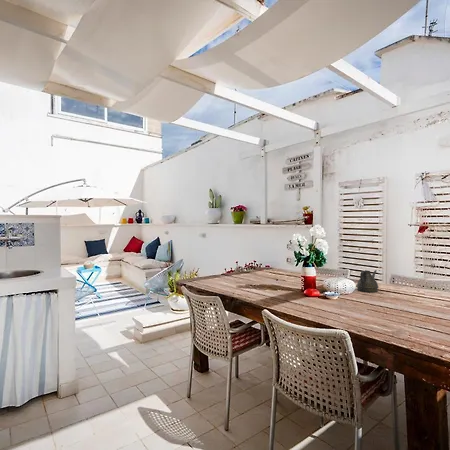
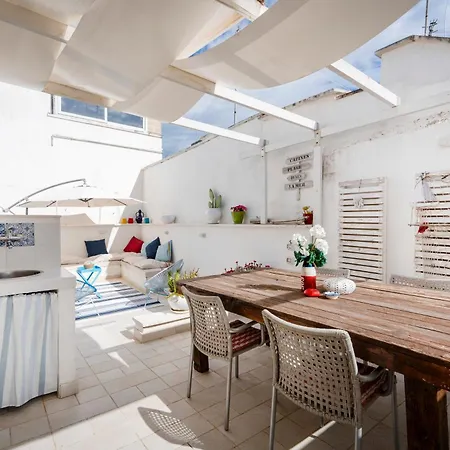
- teapot [355,269,380,293]
